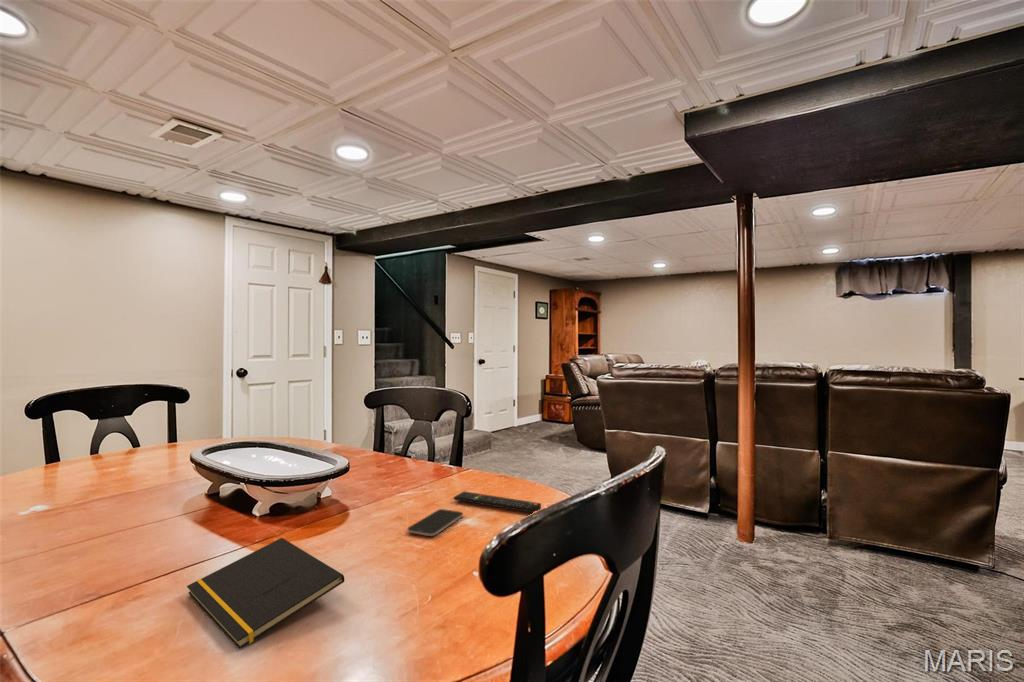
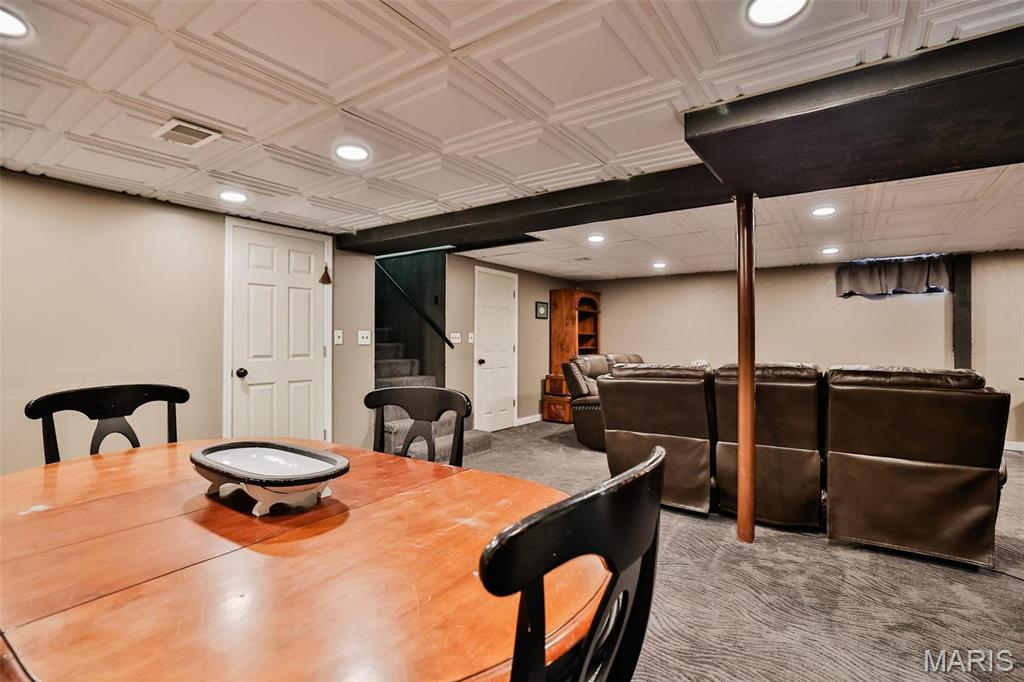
- smartphone [406,508,464,537]
- notepad [186,537,346,650]
- remote control [453,490,542,514]
